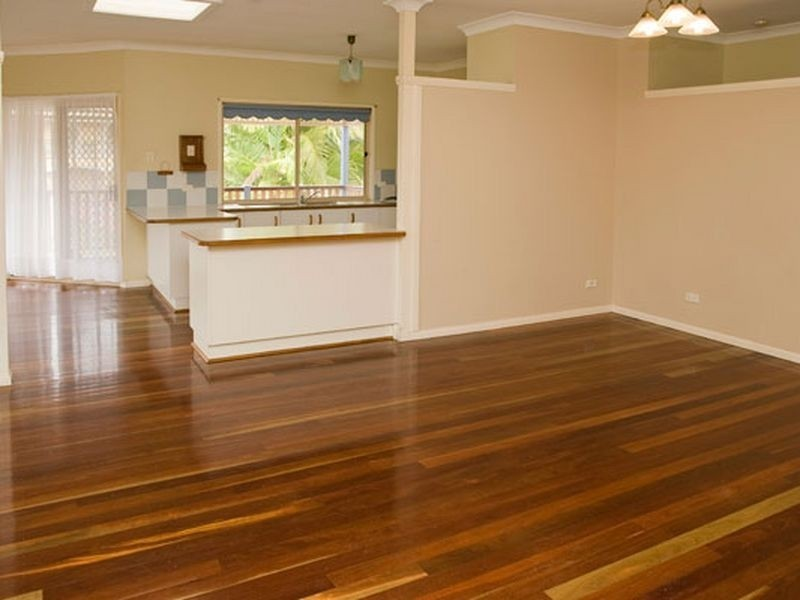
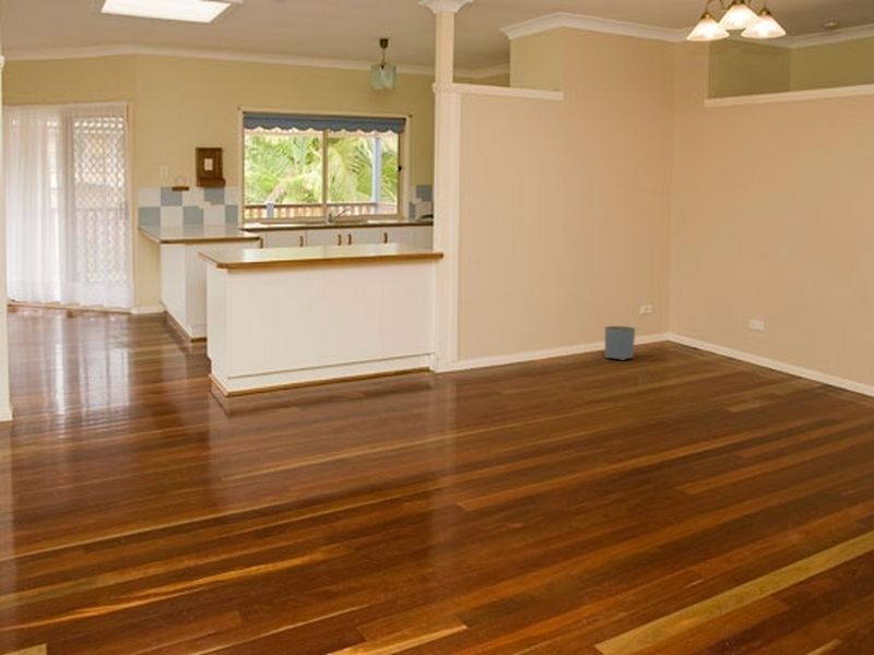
+ planter [604,325,637,361]
